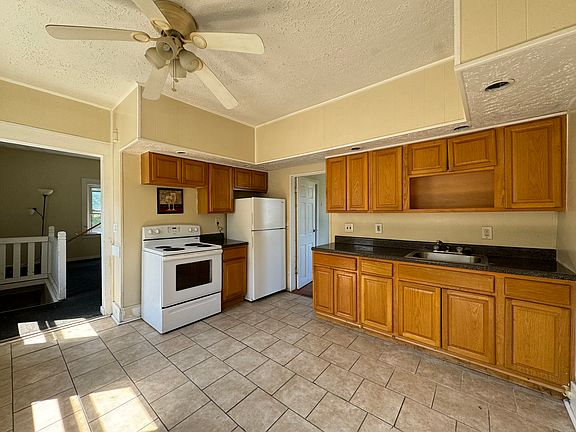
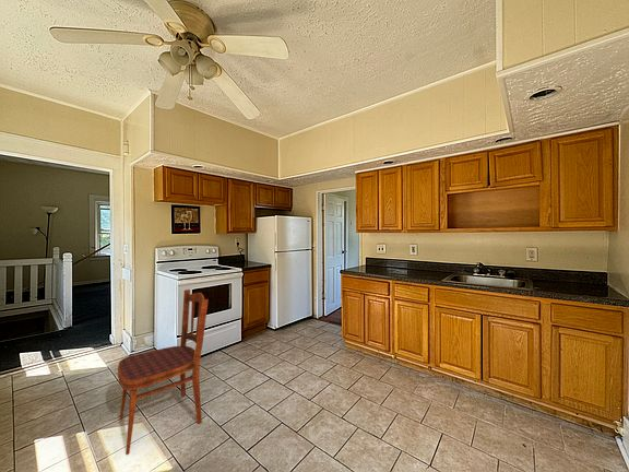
+ dining chair [117,288,210,456]
